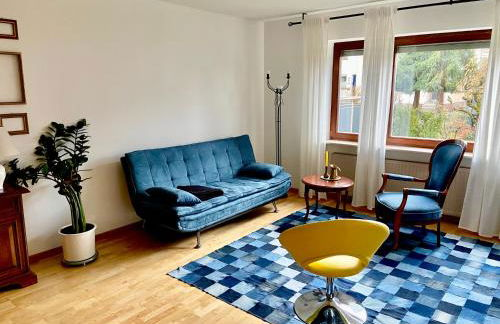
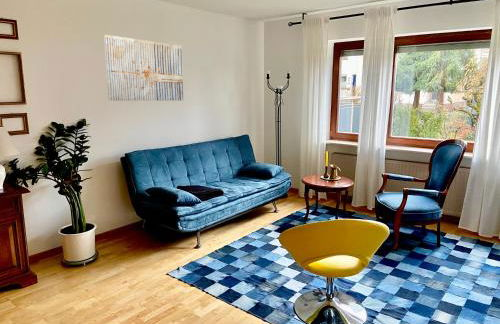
+ wall art [103,34,184,102]
